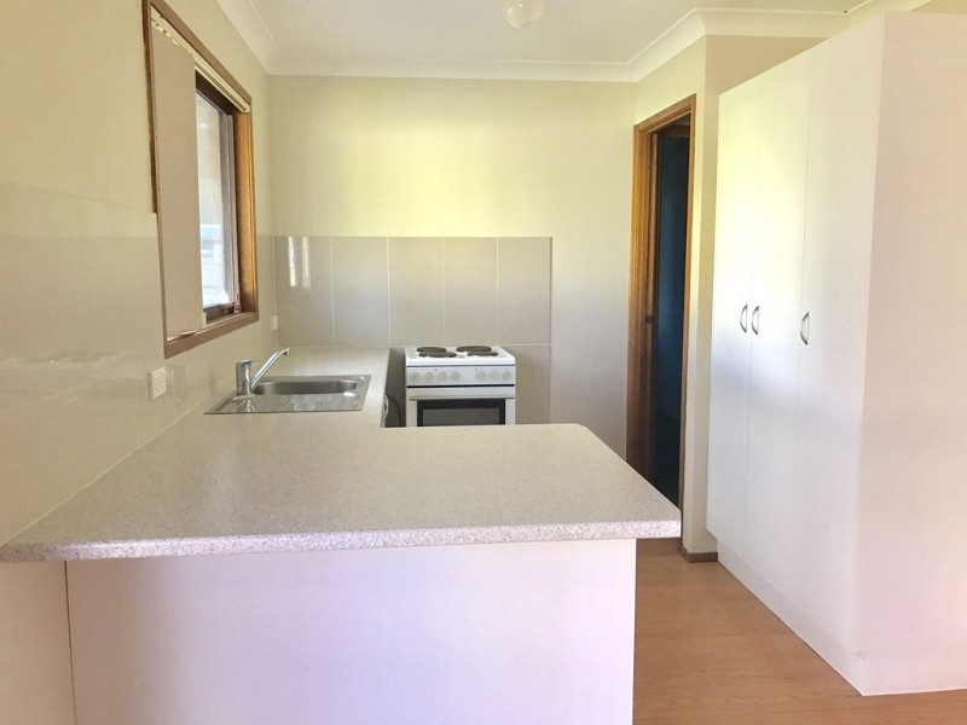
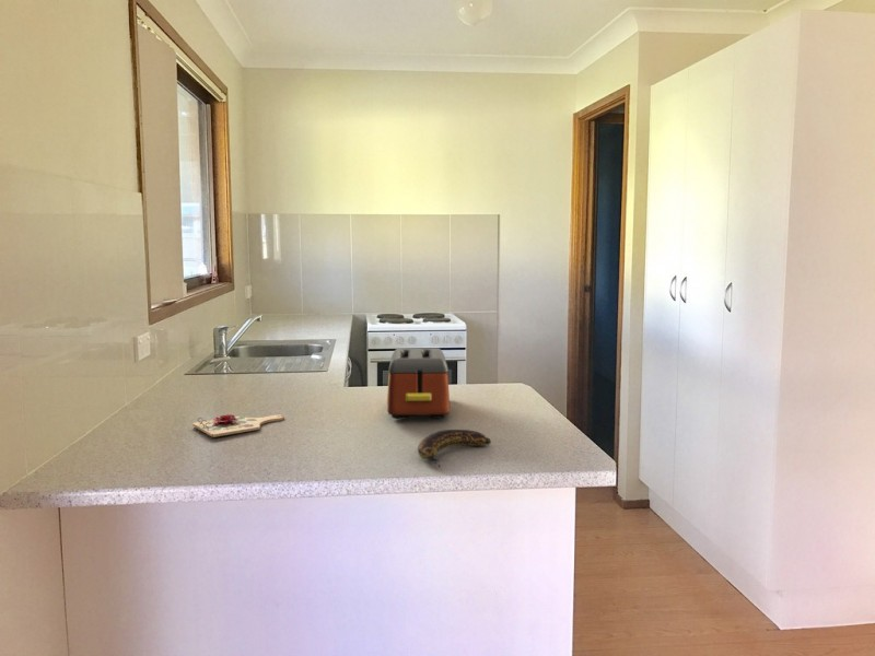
+ banana [417,429,492,469]
+ cutting board [191,413,285,438]
+ toaster [386,347,451,420]
